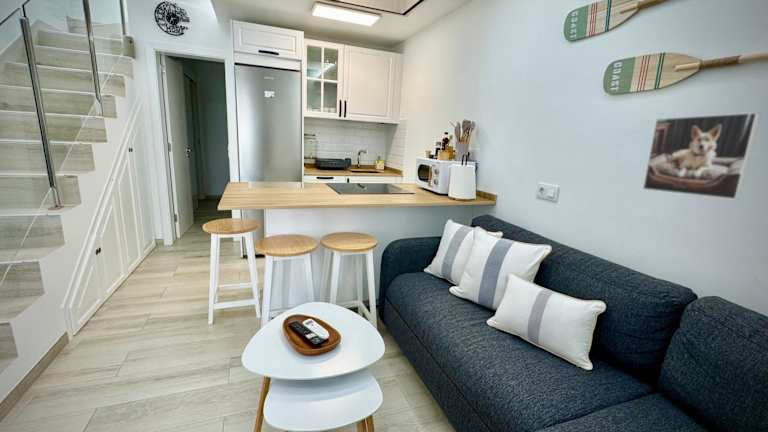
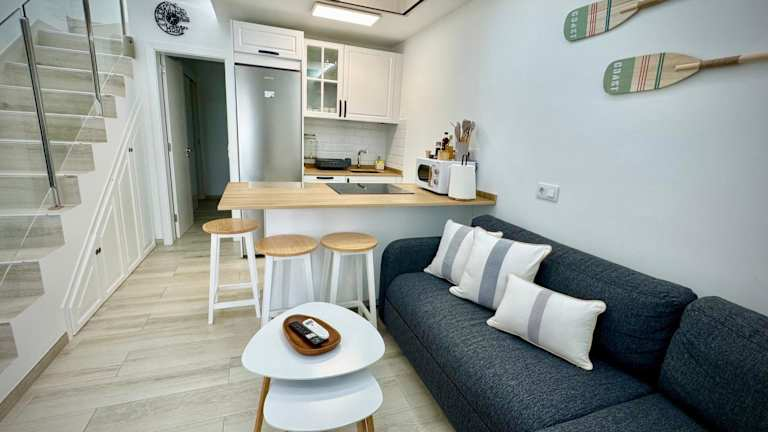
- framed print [642,111,763,201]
